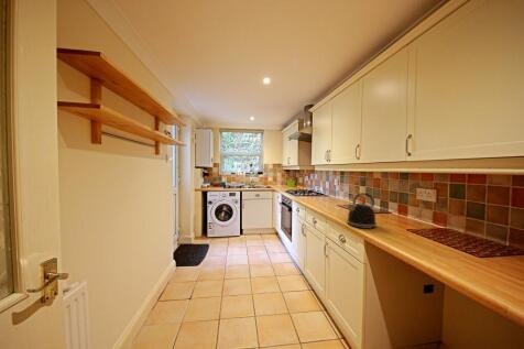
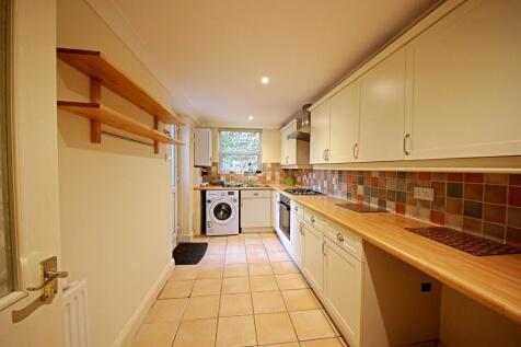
- kettle [346,192,378,230]
